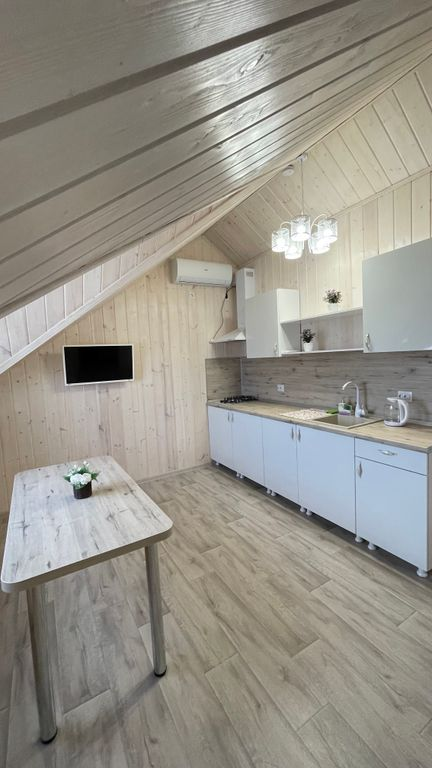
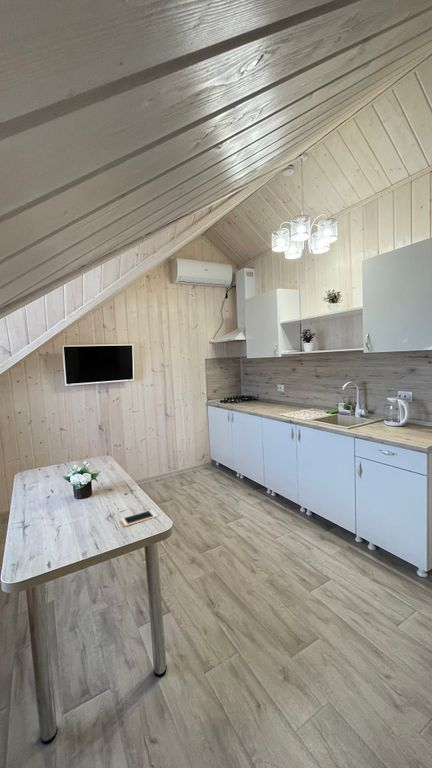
+ cell phone [120,509,159,527]
